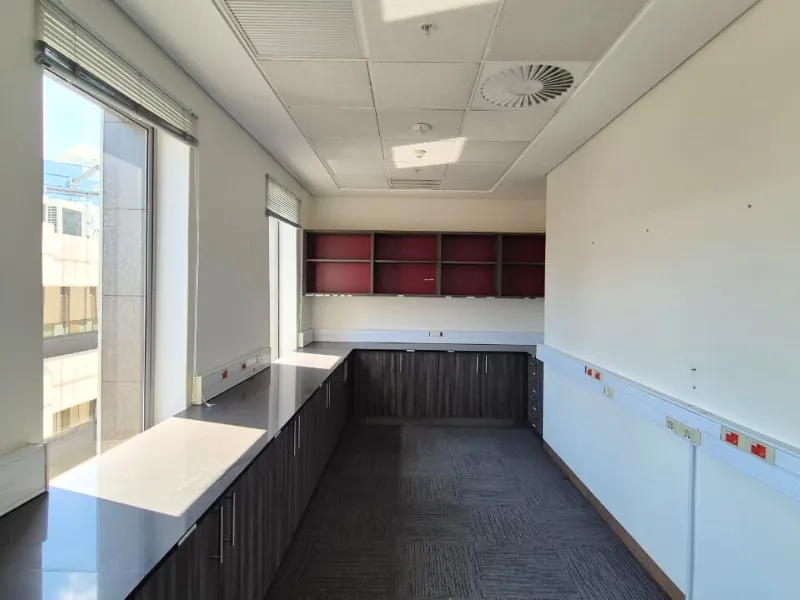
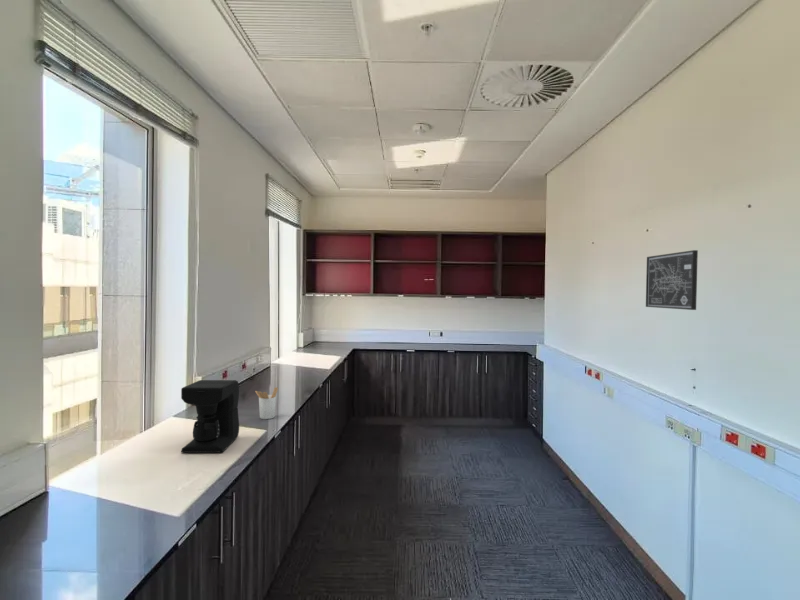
+ utensil holder [254,386,279,420]
+ wall art [645,249,699,311]
+ coffee maker [180,379,240,454]
